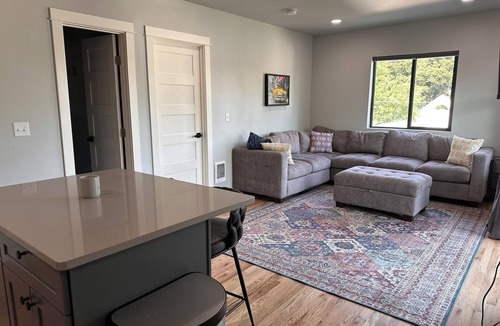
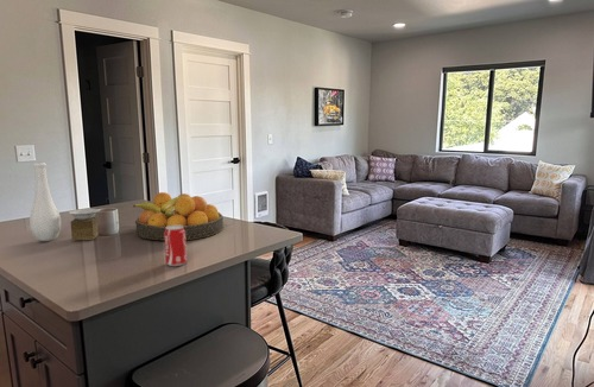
+ fruit bowl [132,191,225,241]
+ vase [29,161,100,242]
+ beverage can [164,226,188,267]
